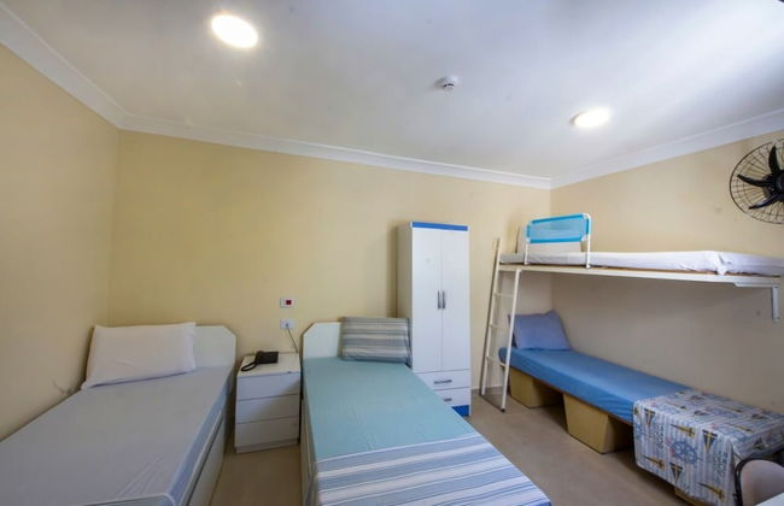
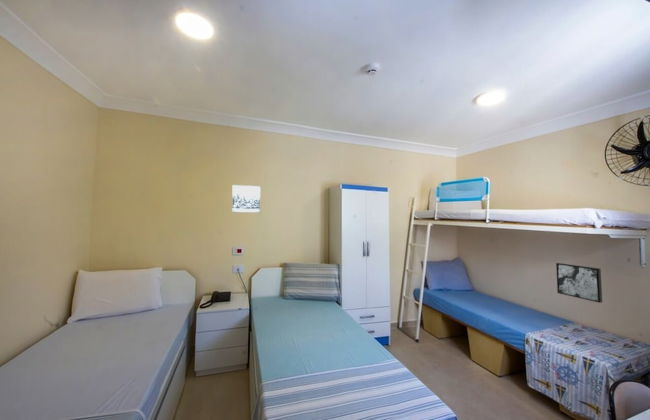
+ wall art [555,262,603,304]
+ wall art [231,184,262,214]
